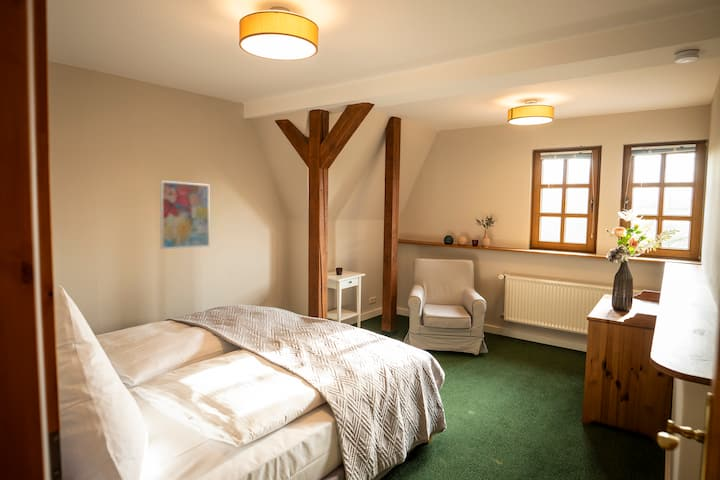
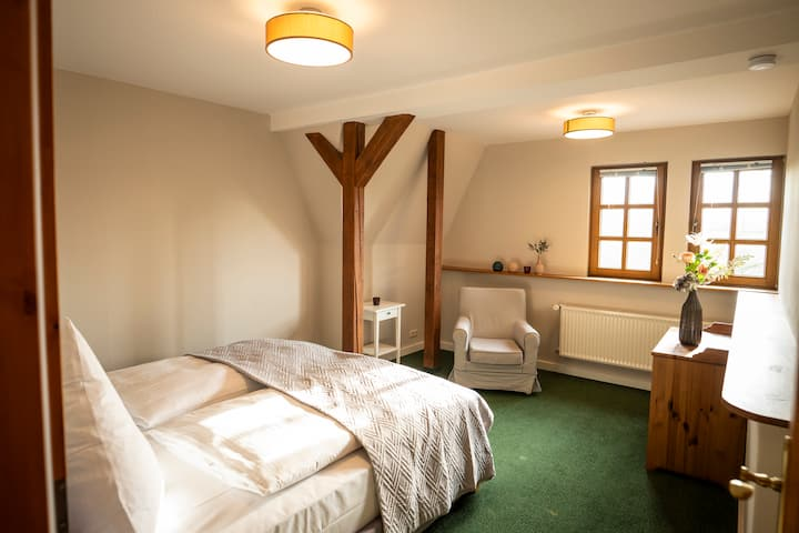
- wall art [159,179,210,250]
